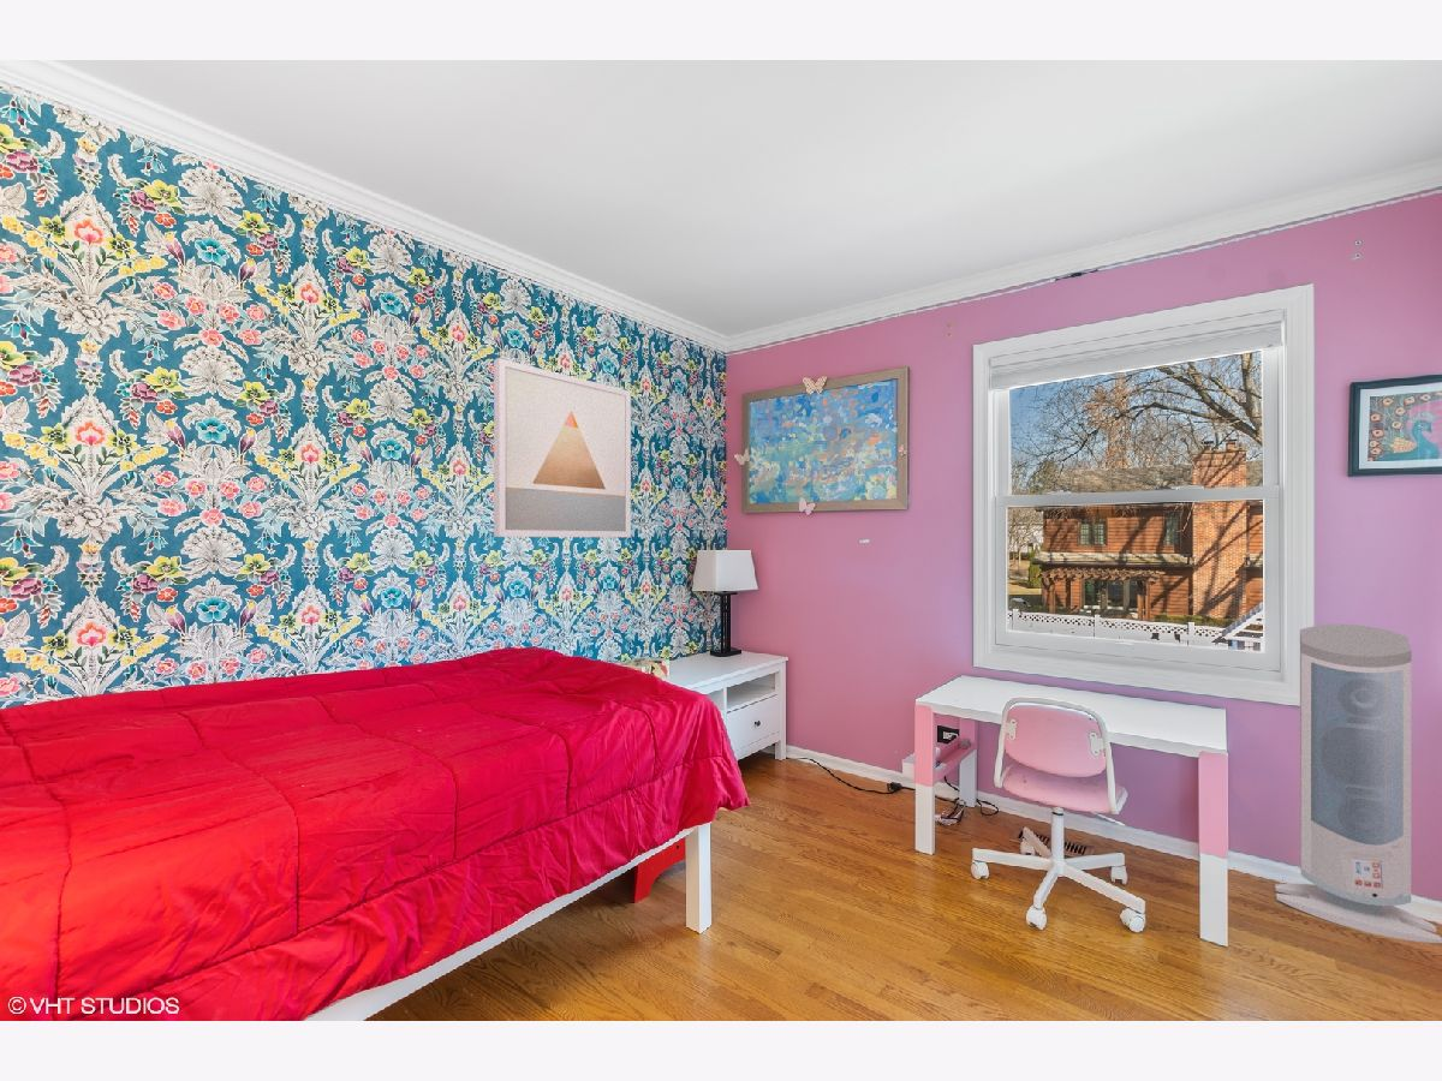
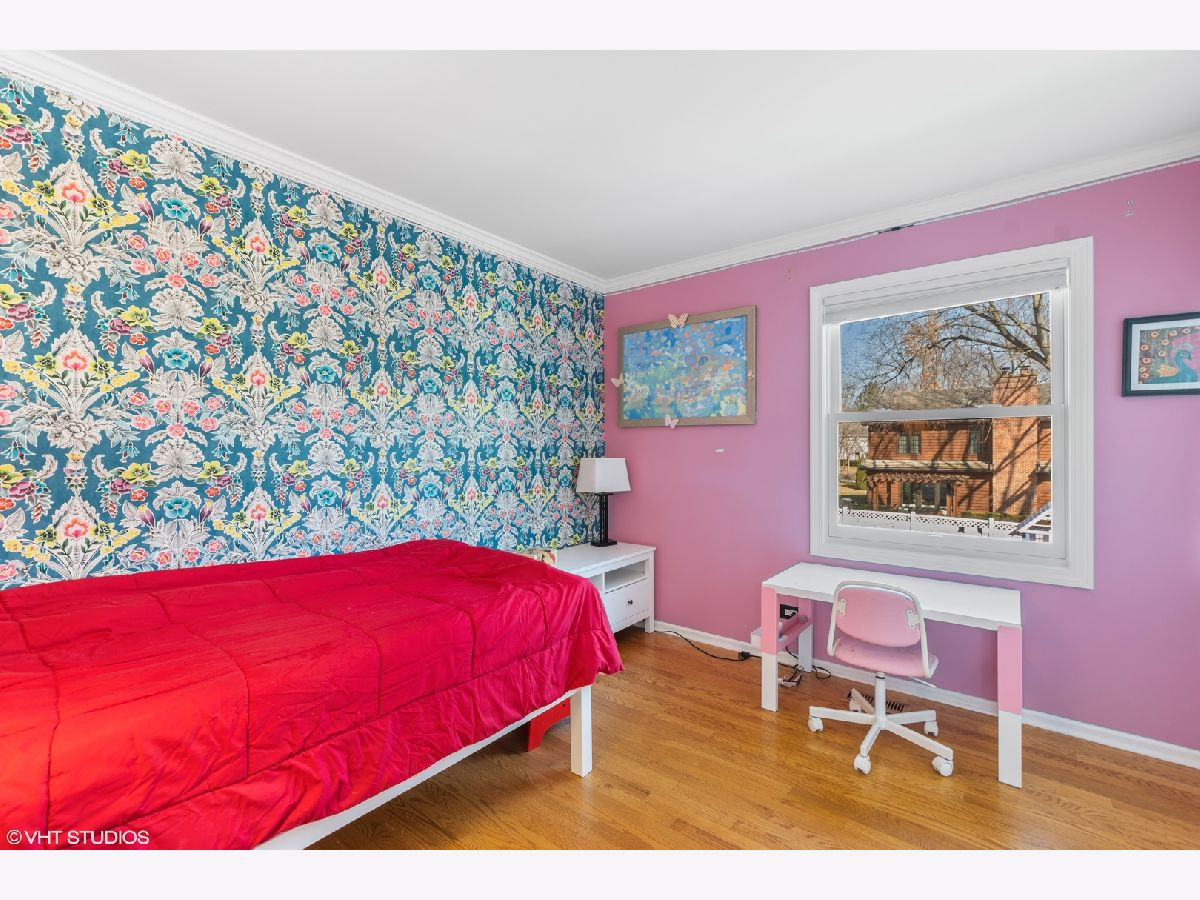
- air purifier [1274,623,1442,944]
- wall art [493,358,632,538]
